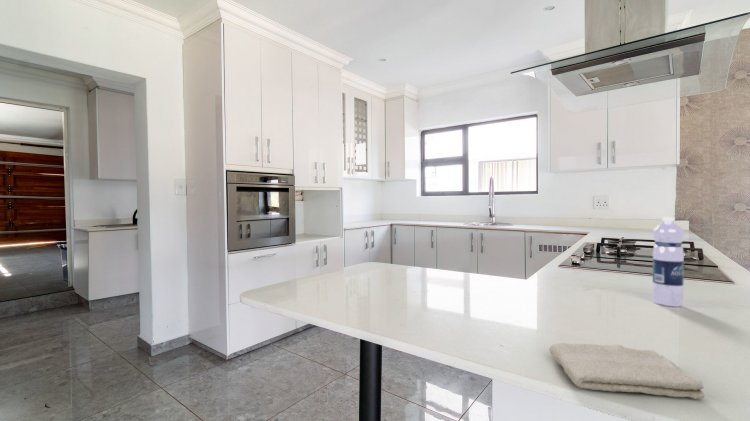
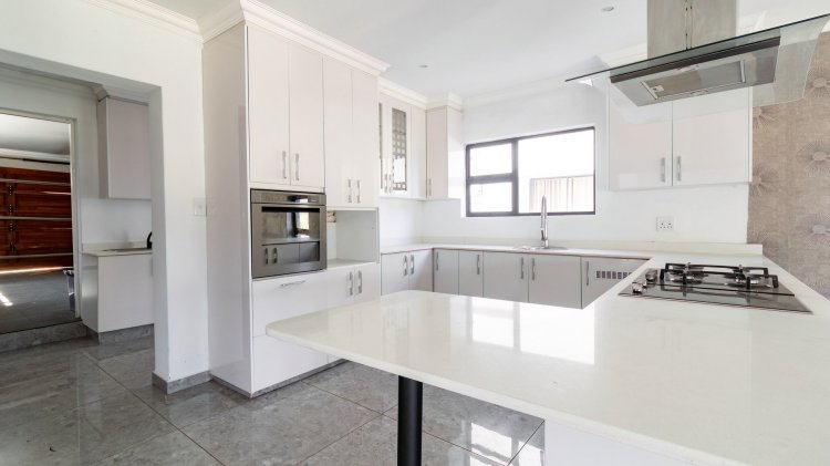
- water bottle [651,216,685,307]
- washcloth [548,342,705,400]
